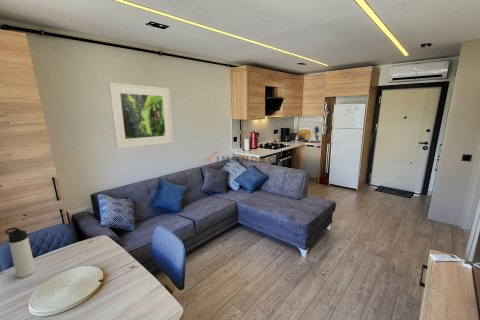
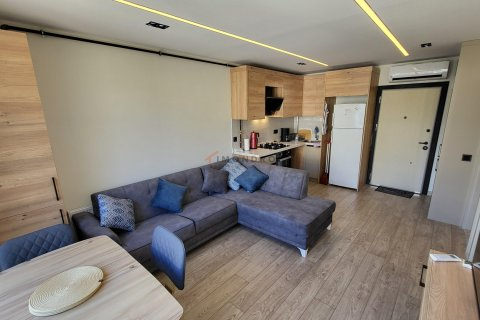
- thermos bottle [4,227,36,279]
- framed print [107,82,174,150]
